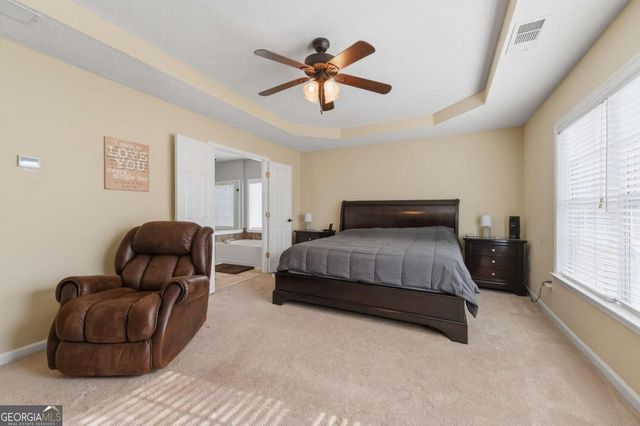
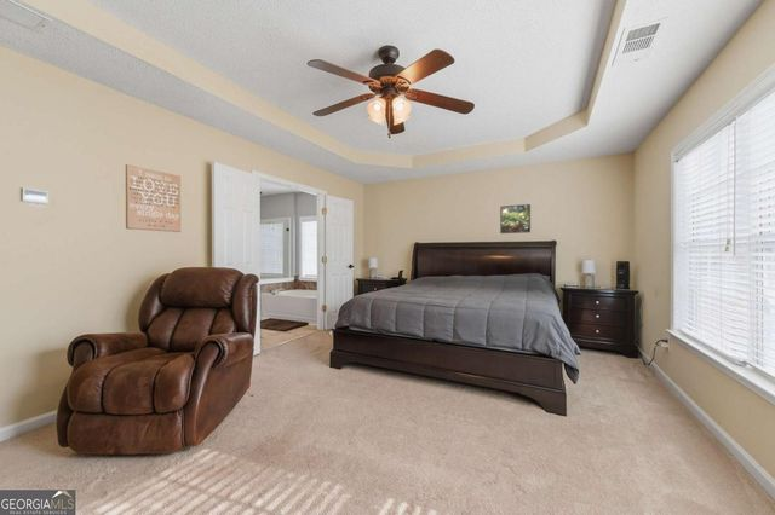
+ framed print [499,203,532,235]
